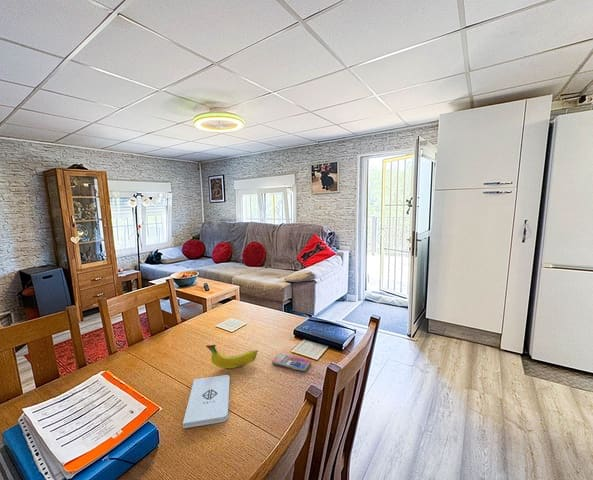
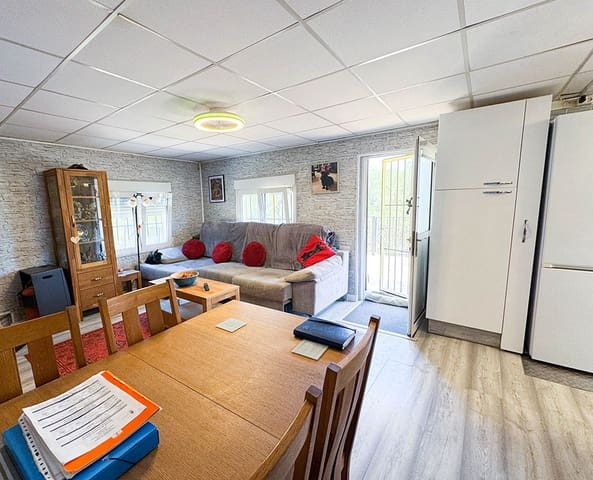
- notepad [182,374,231,429]
- smartphone [271,353,312,372]
- fruit [205,344,259,369]
